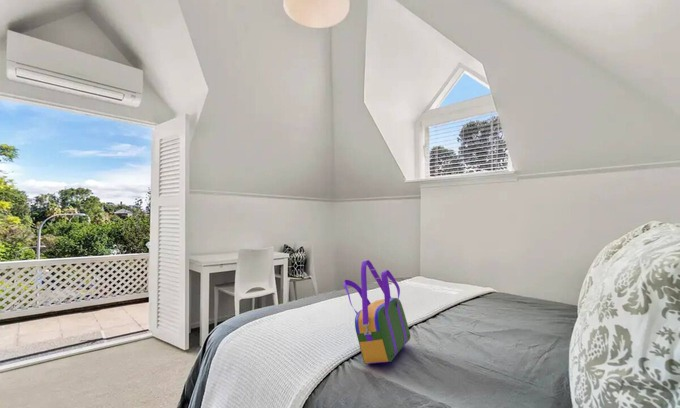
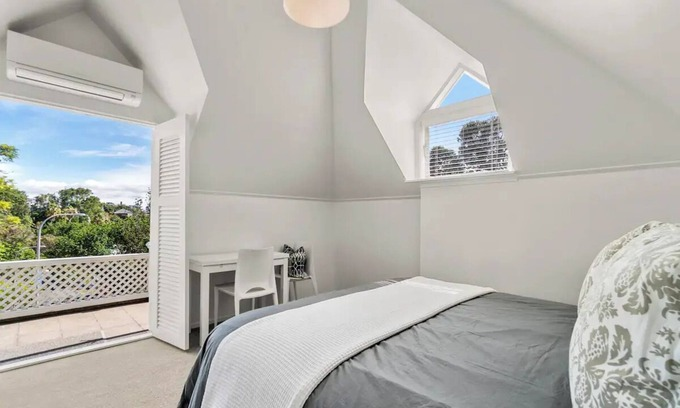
- handbag [342,259,411,365]
